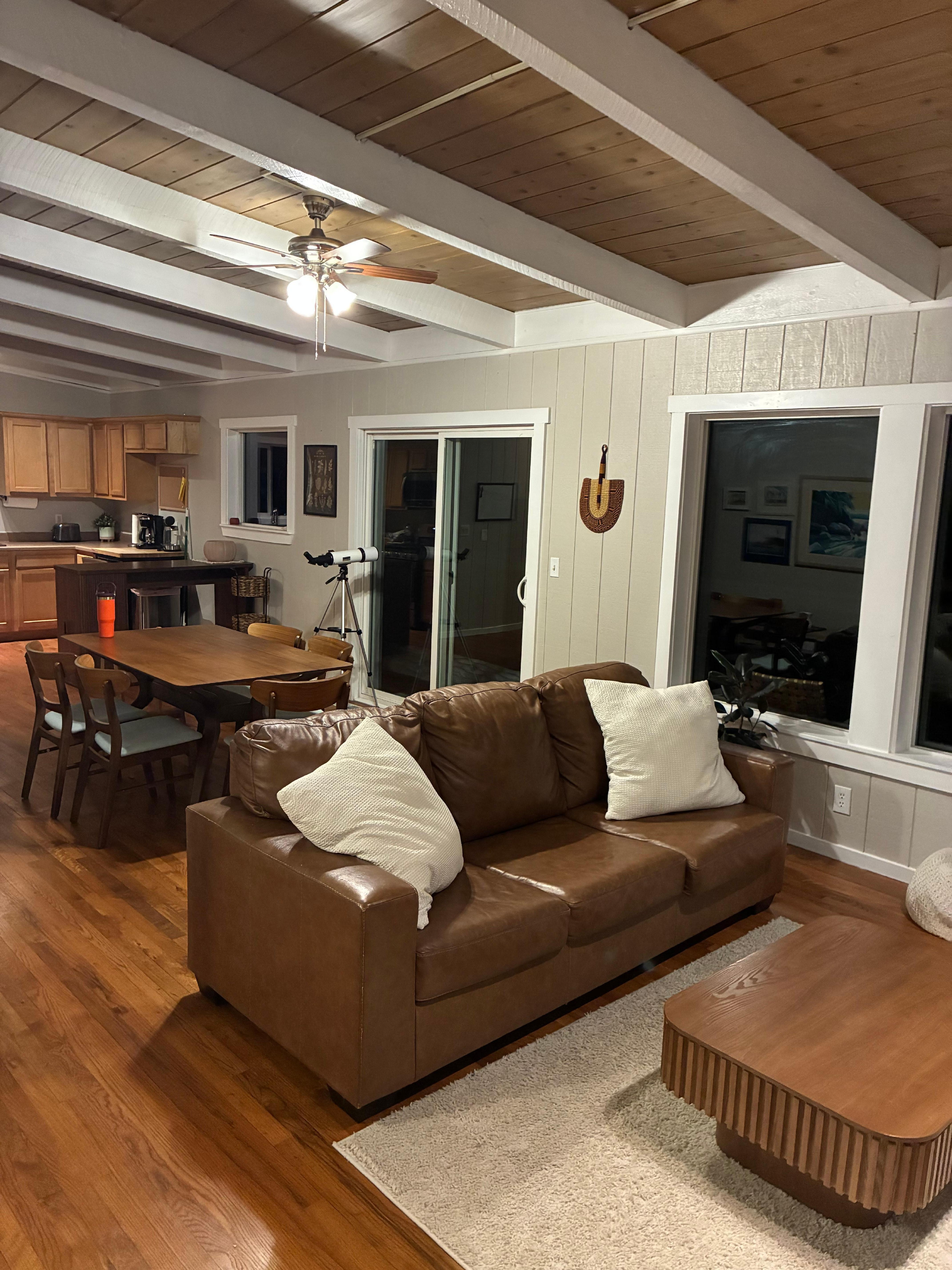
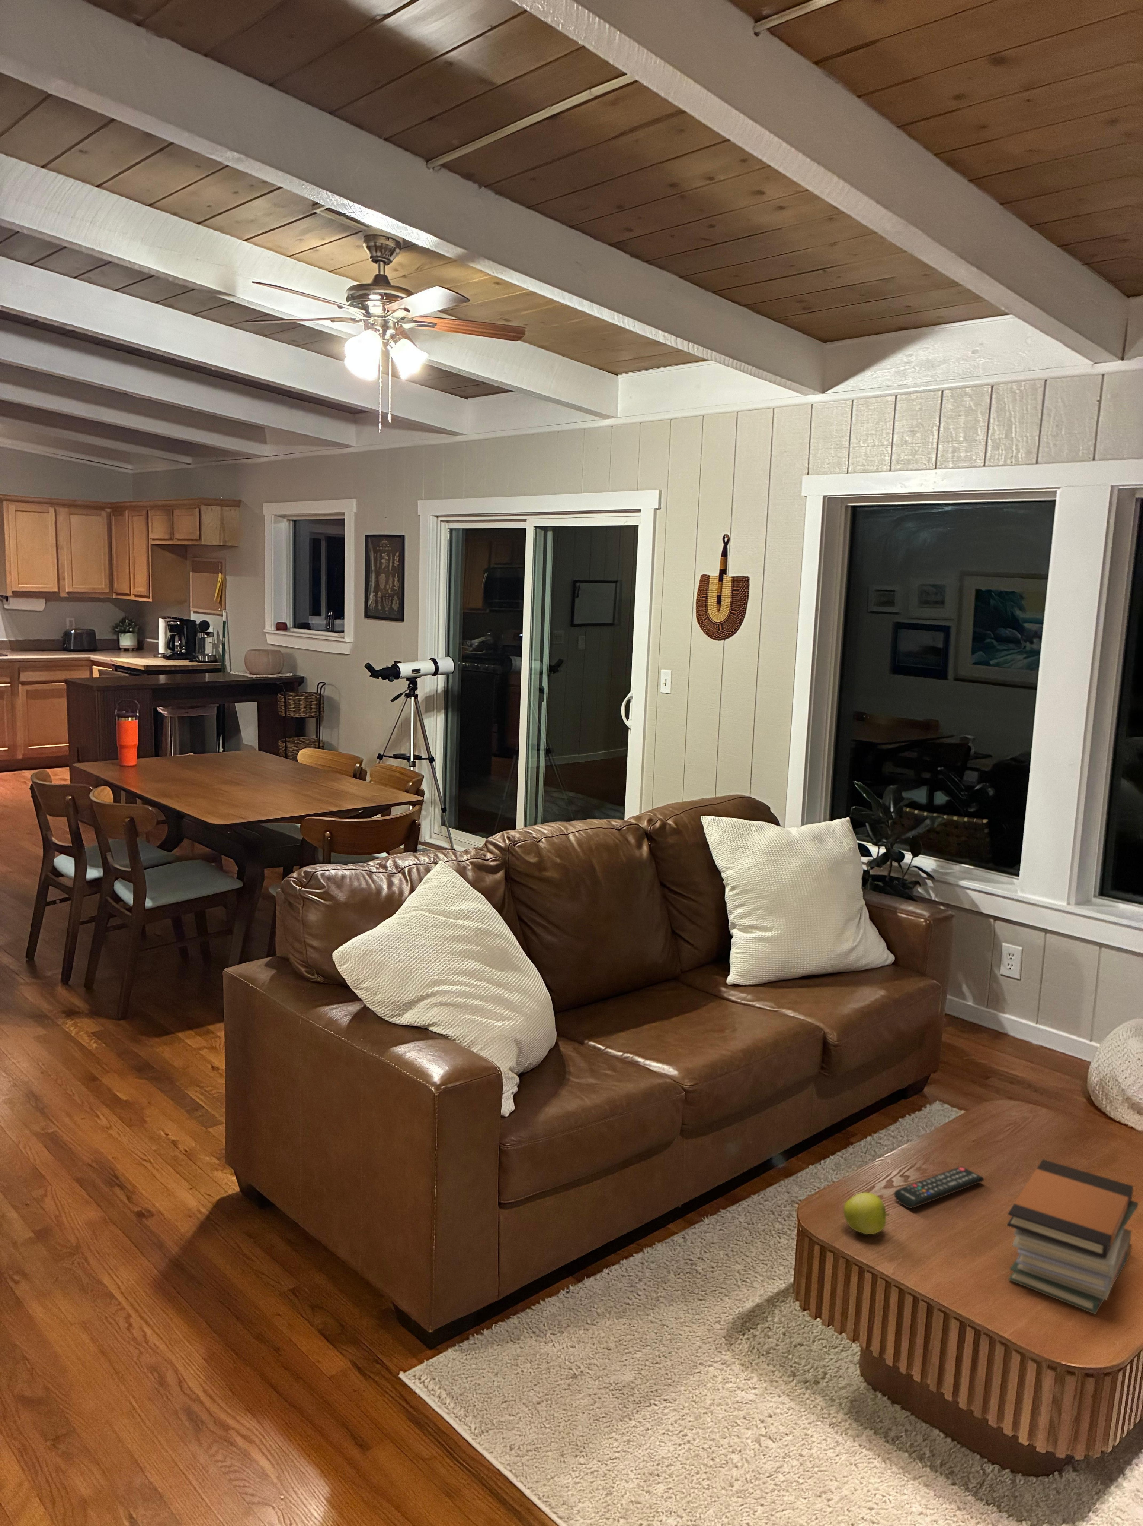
+ remote control [893,1166,985,1209]
+ apple [843,1192,891,1235]
+ book stack [1006,1160,1138,1315]
